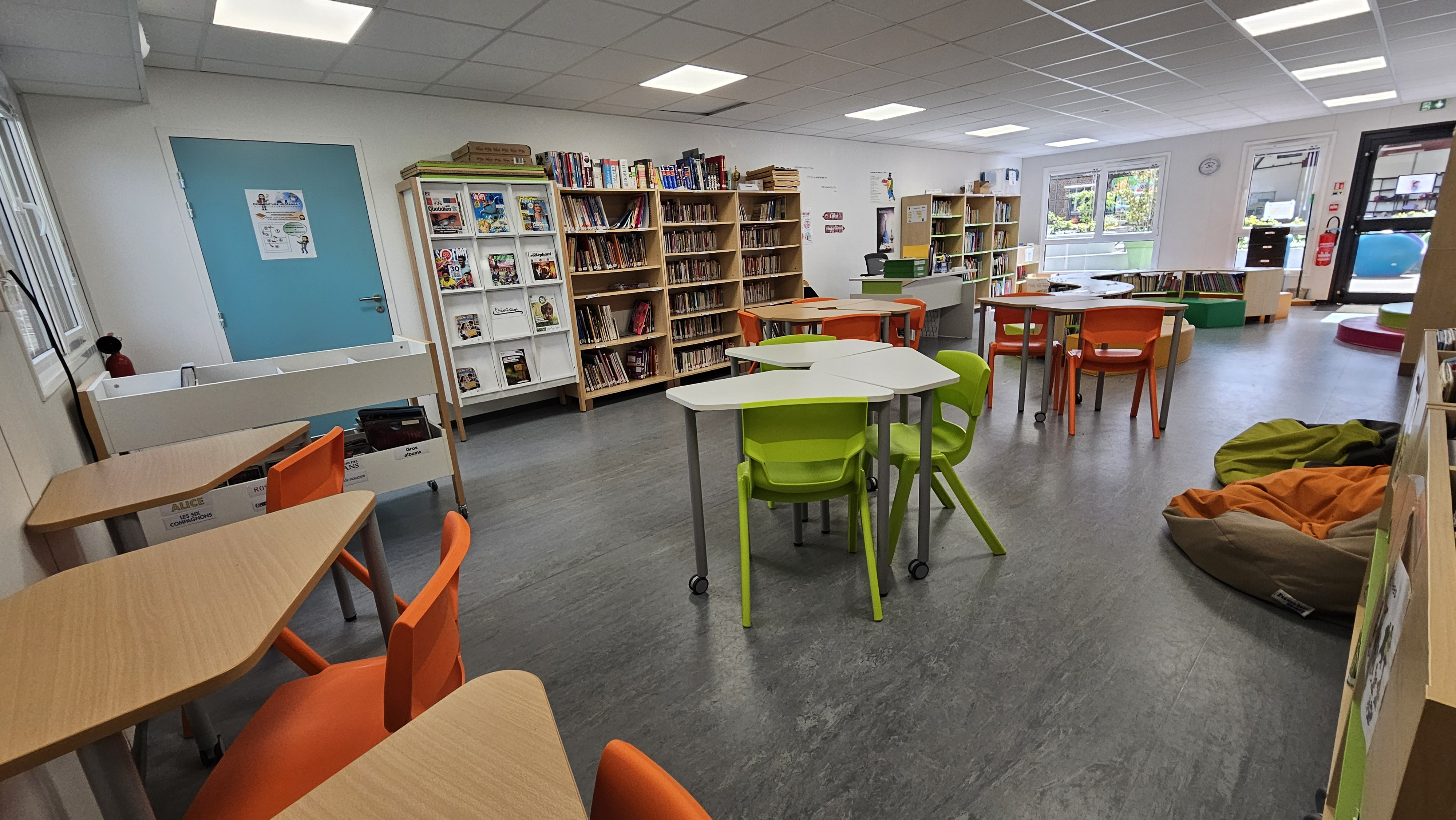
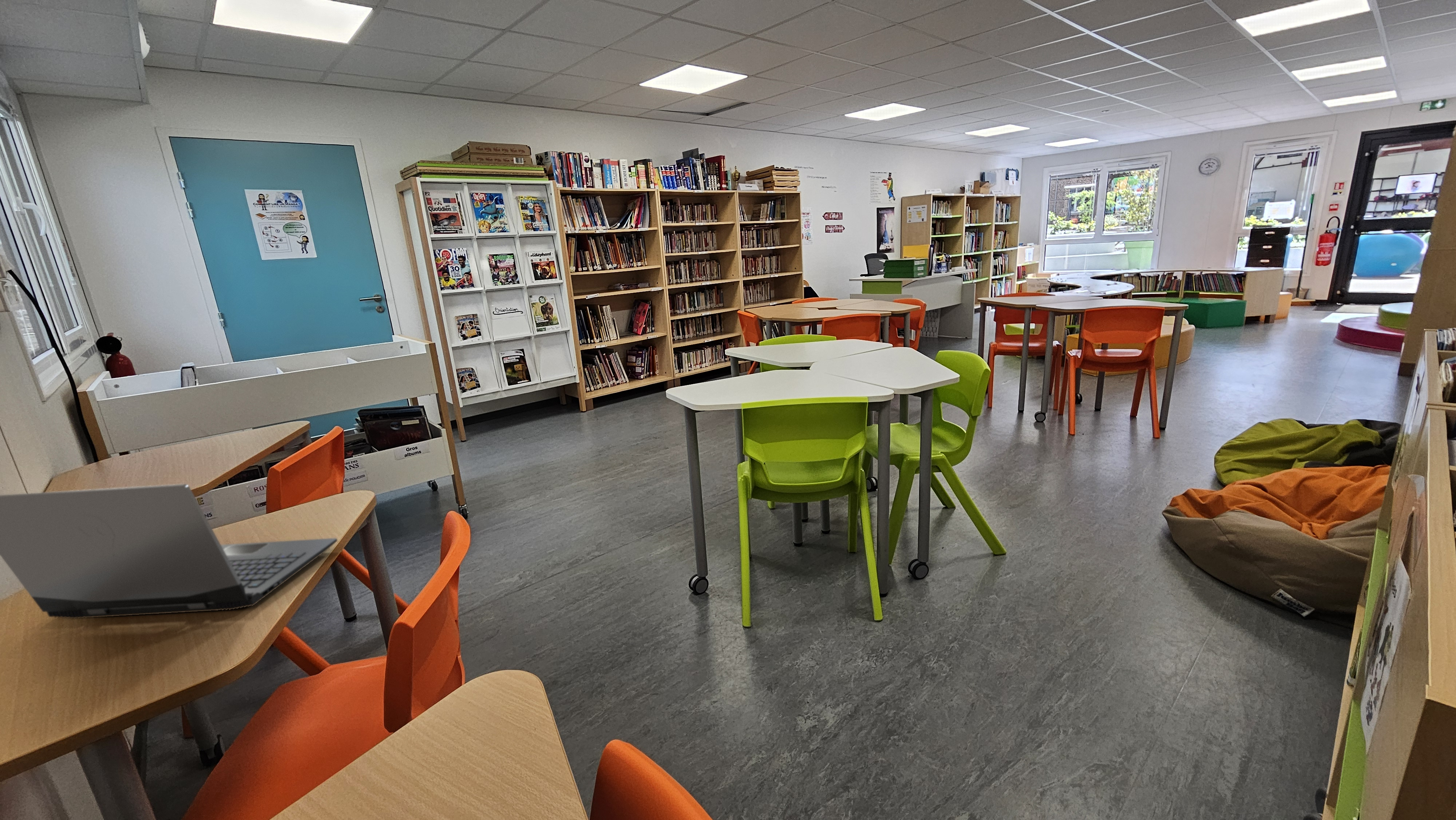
+ laptop computer [0,484,338,619]
